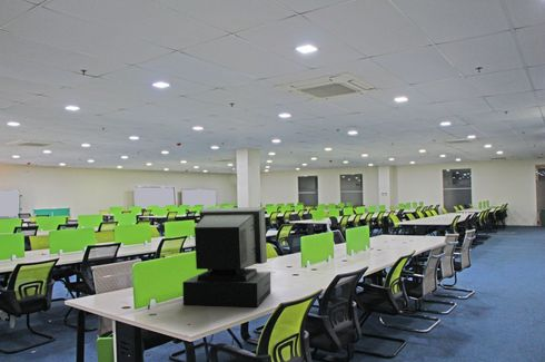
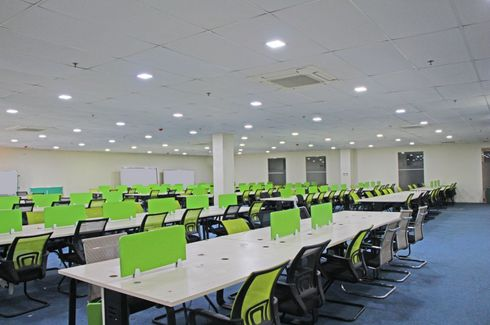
- monitor [181,206,271,307]
